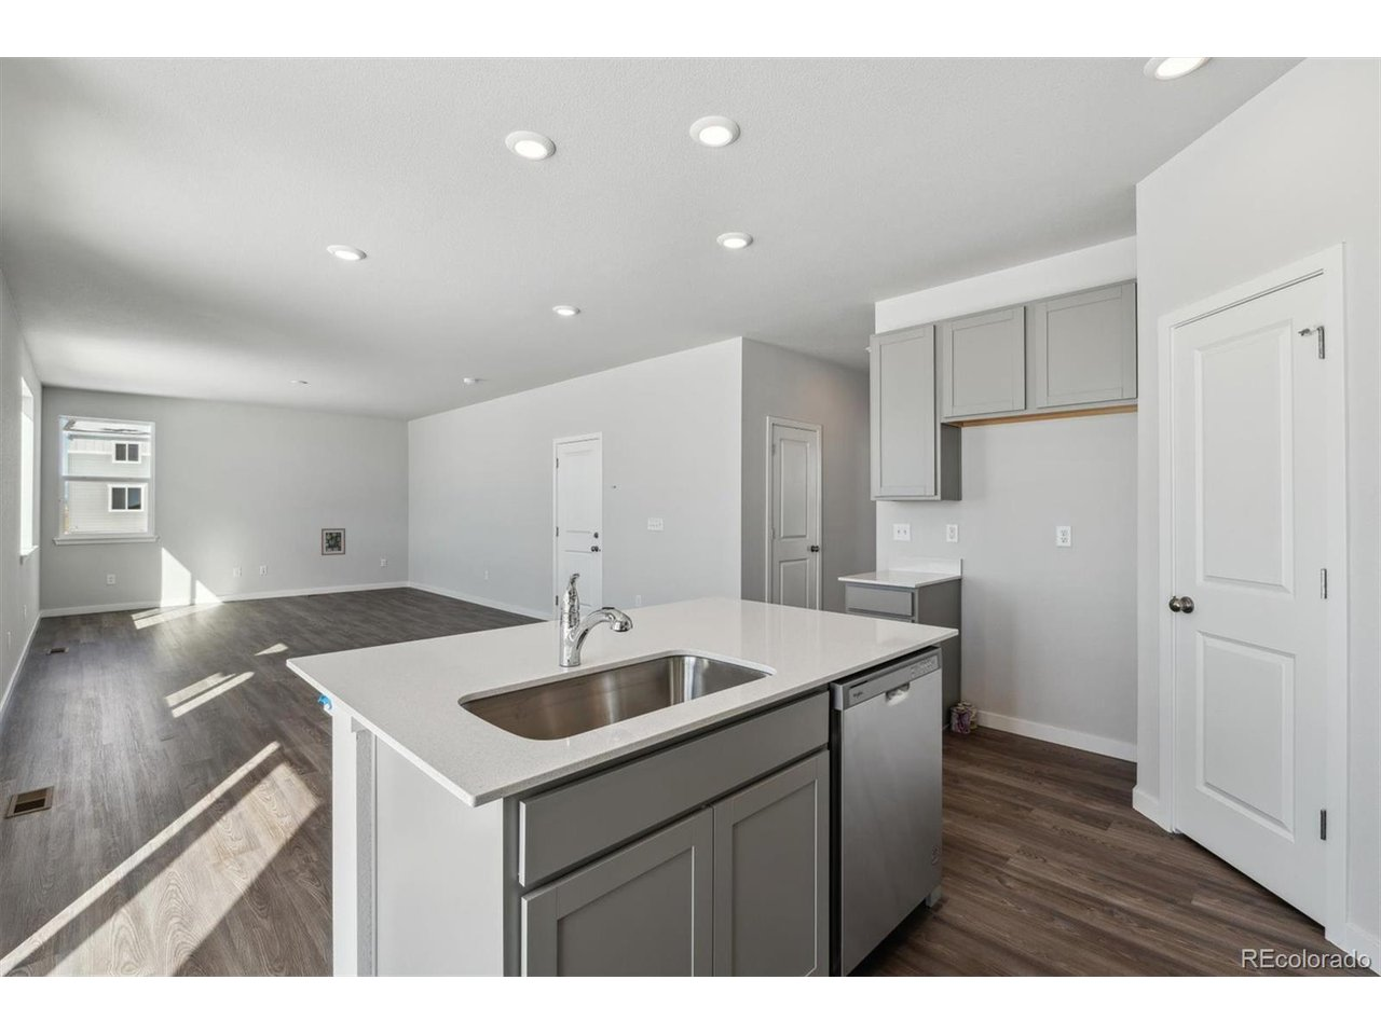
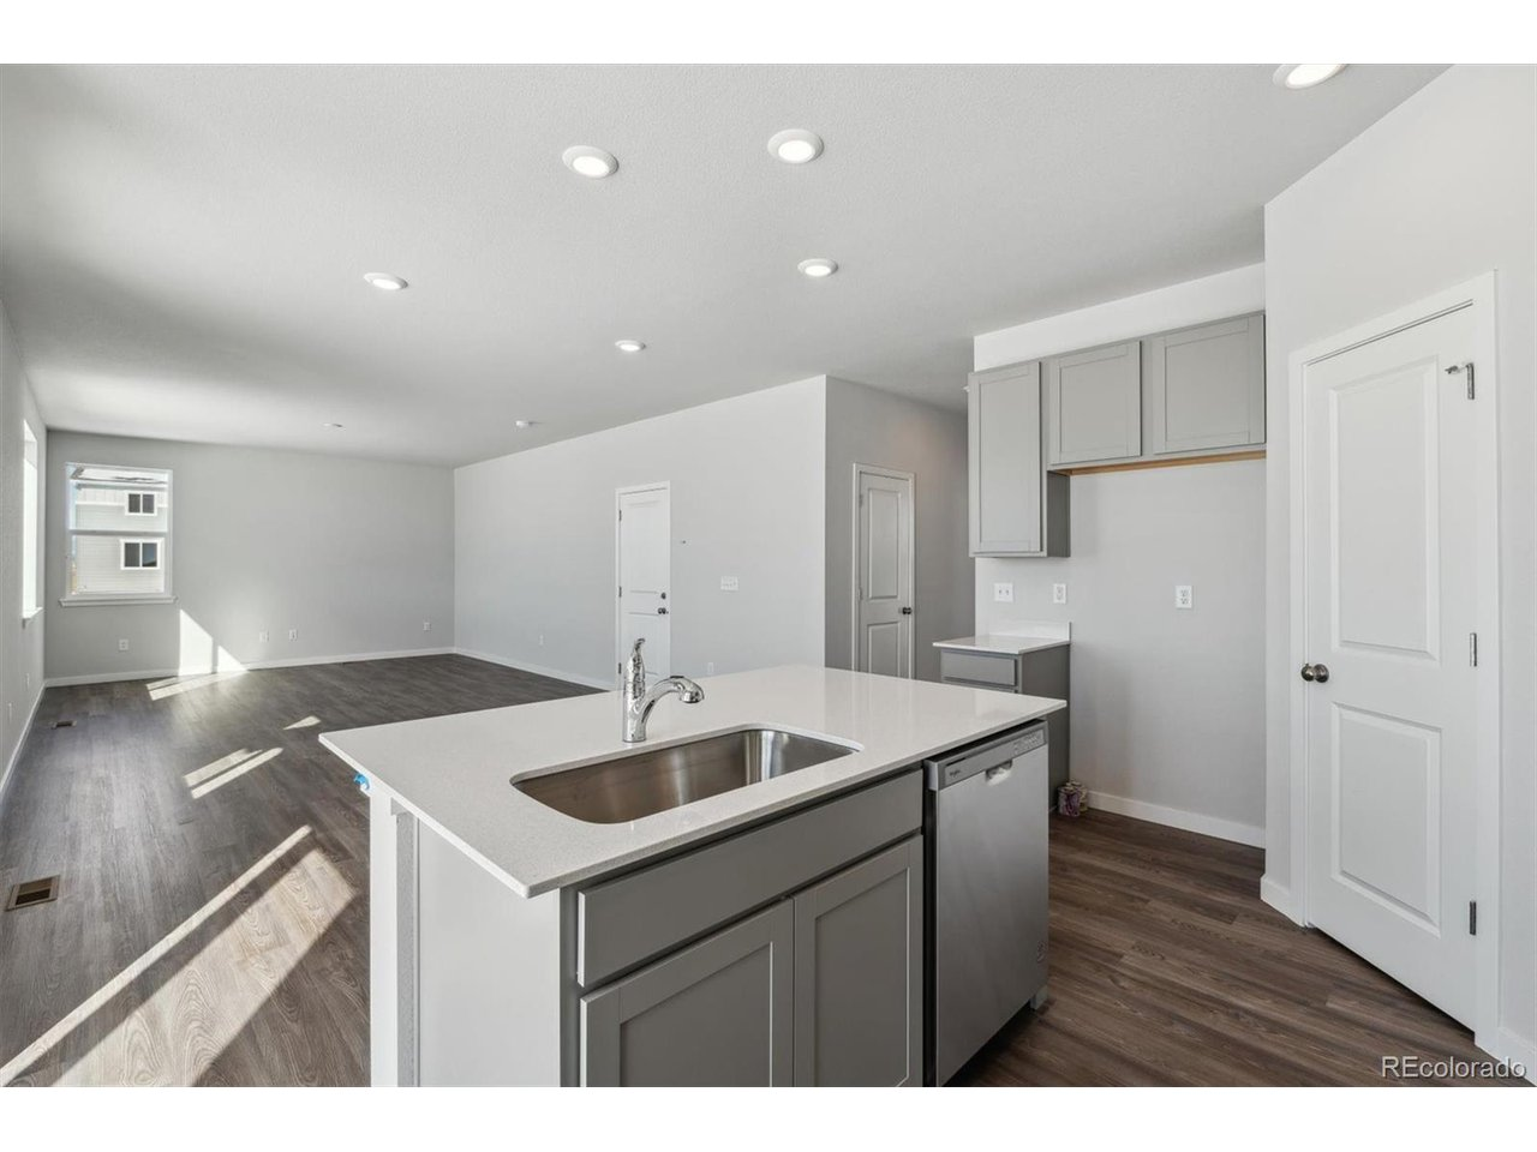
- wall art [321,527,346,557]
